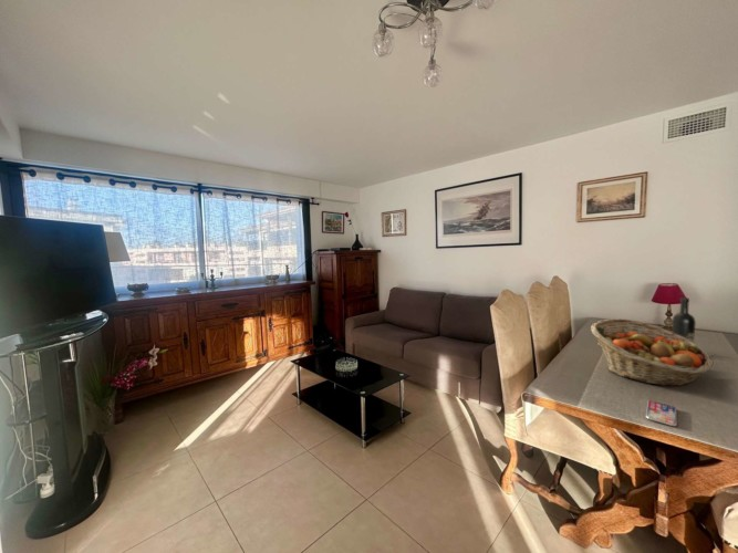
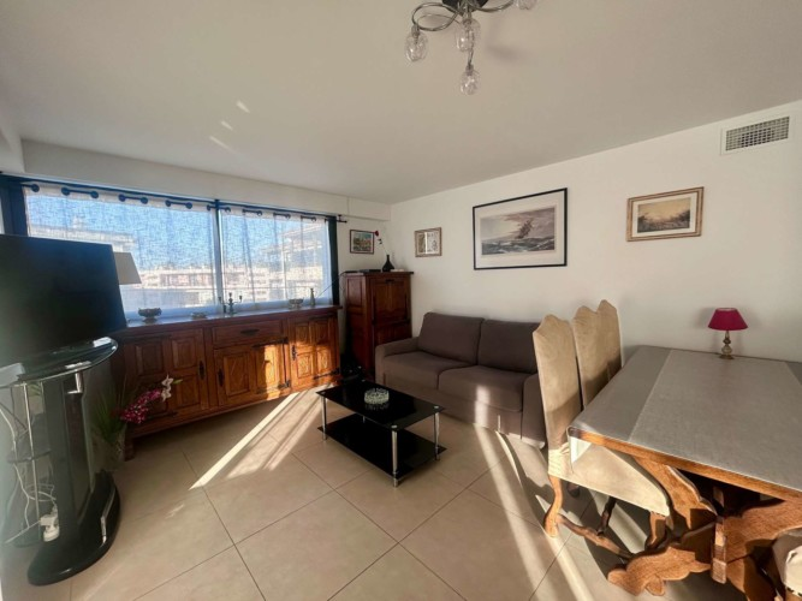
- wine bottle [672,296,697,343]
- smartphone [645,400,677,427]
- fruit basket [590,317,715,387]
